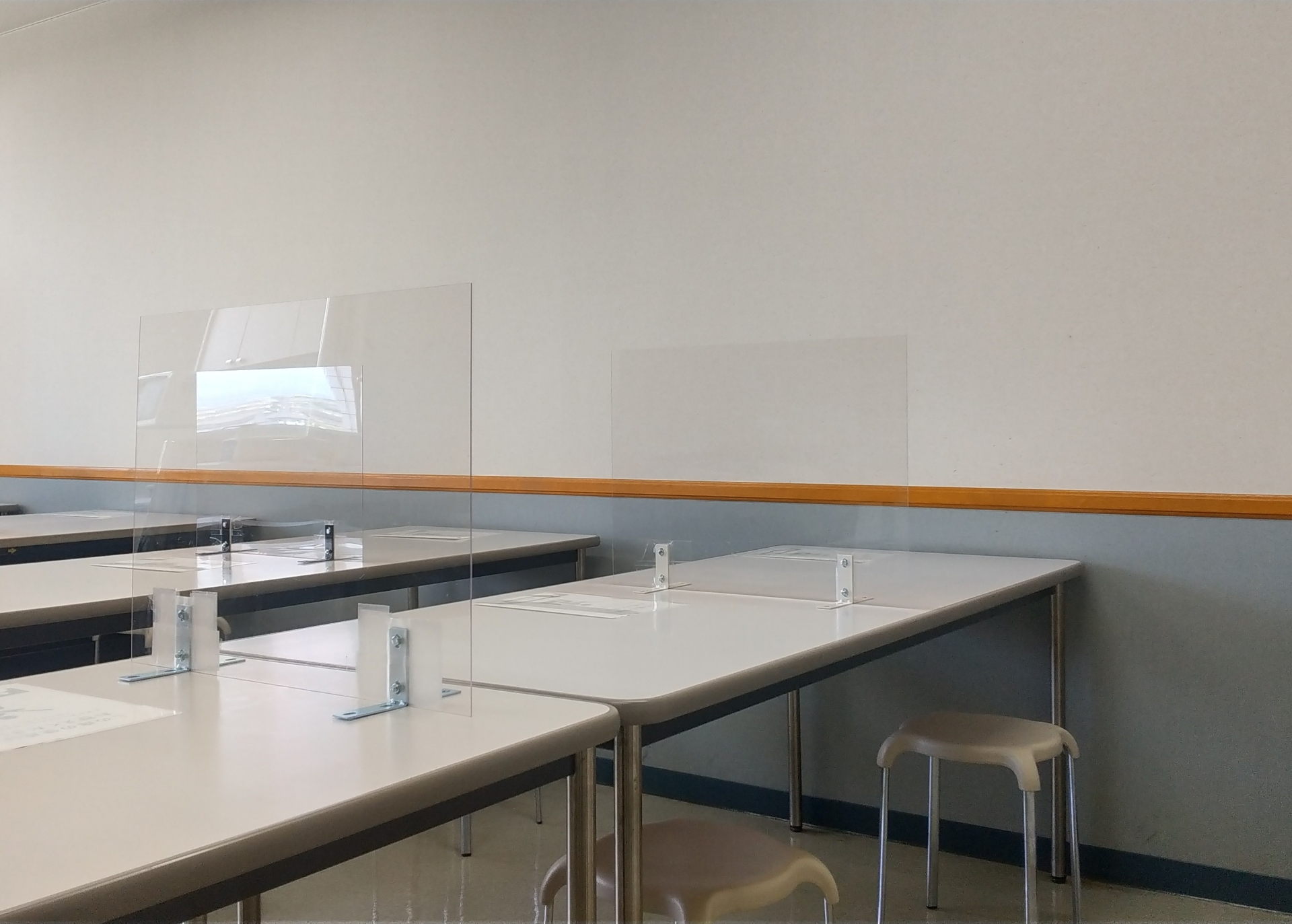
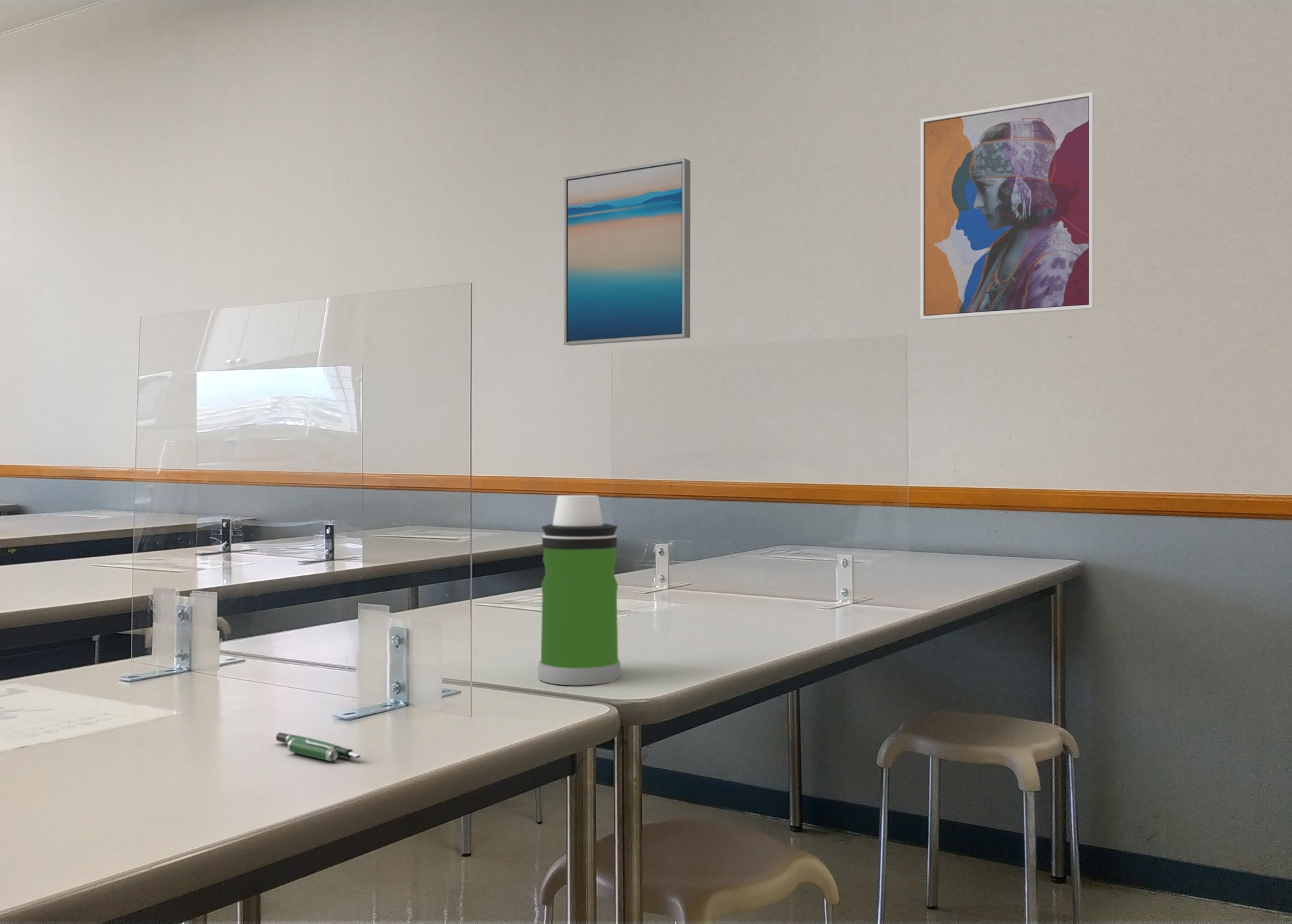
+ wall art [919,92,1095,321]
+ pen [275,732,365,762]
+ wall art [563,157,691,347]
+ water bottle [537,495,622,686]
